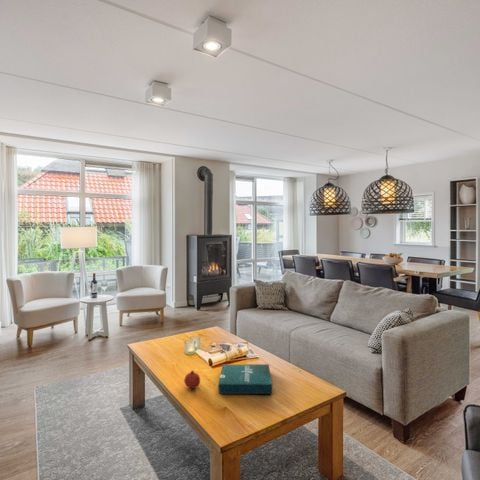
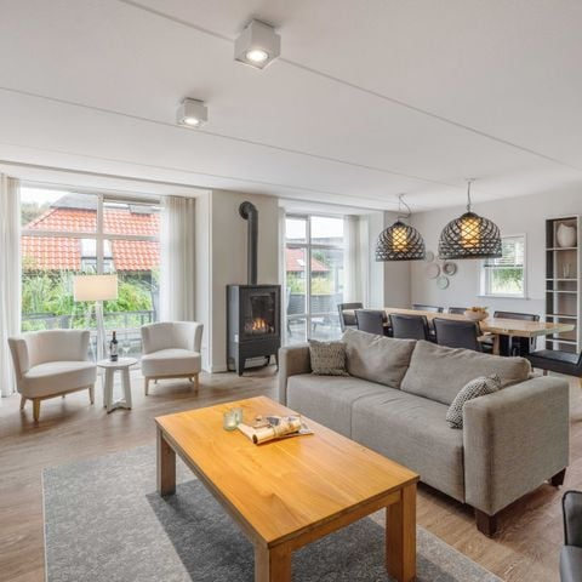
- fruit [183,369,201,389]
- pizza box [217,363,273,395]
